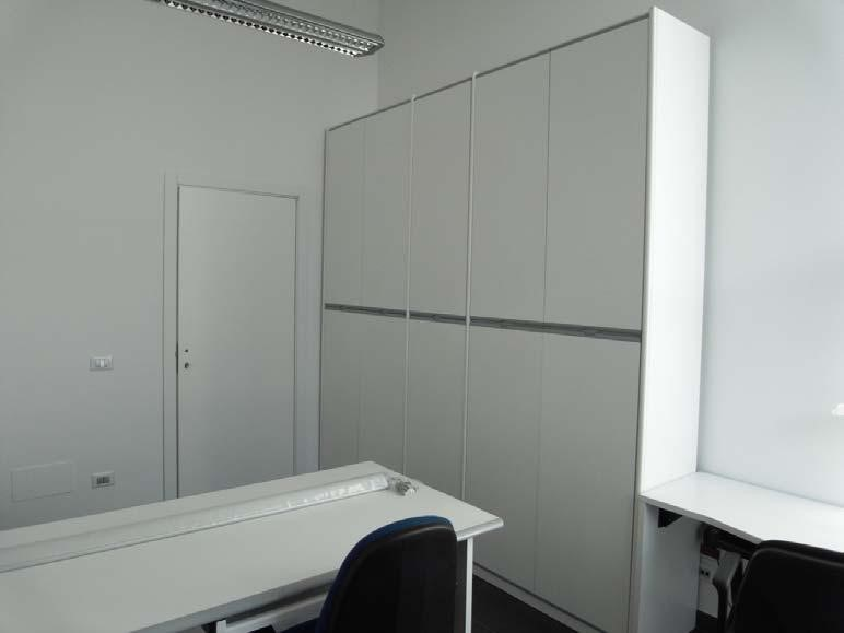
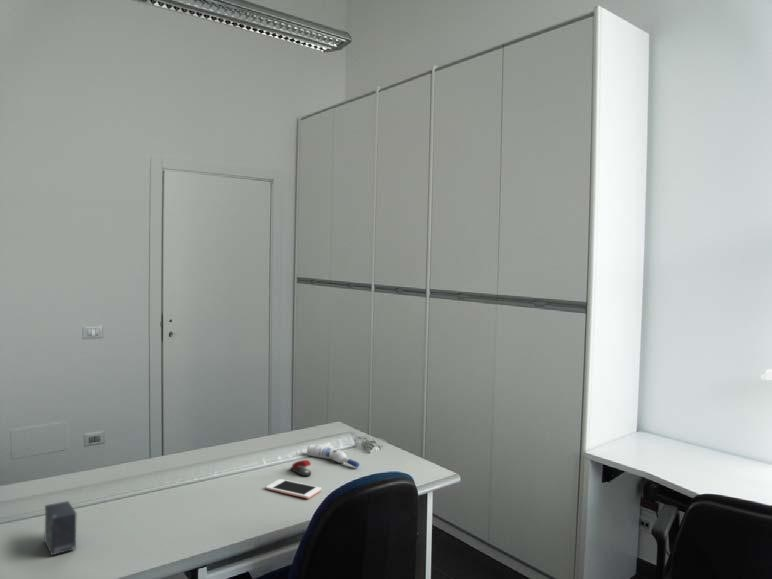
+ water bottle [306,444,360,469]
+ stapler [289,459,312,477]
+ cell phone [265,478,322,499]
+ small box [43,500,78,557]
